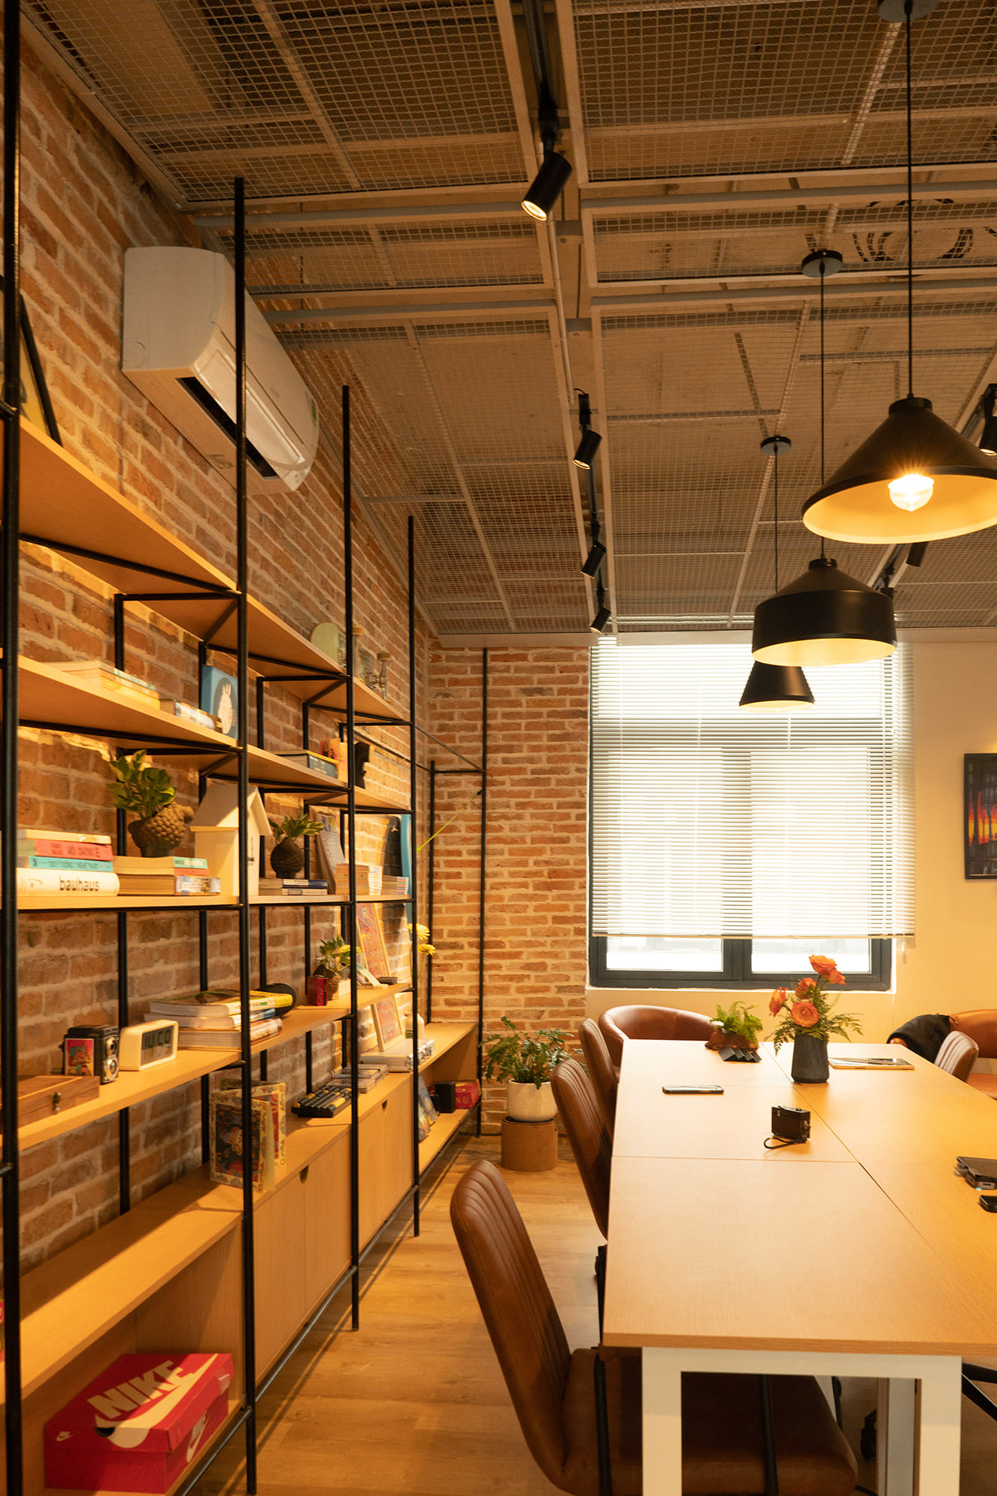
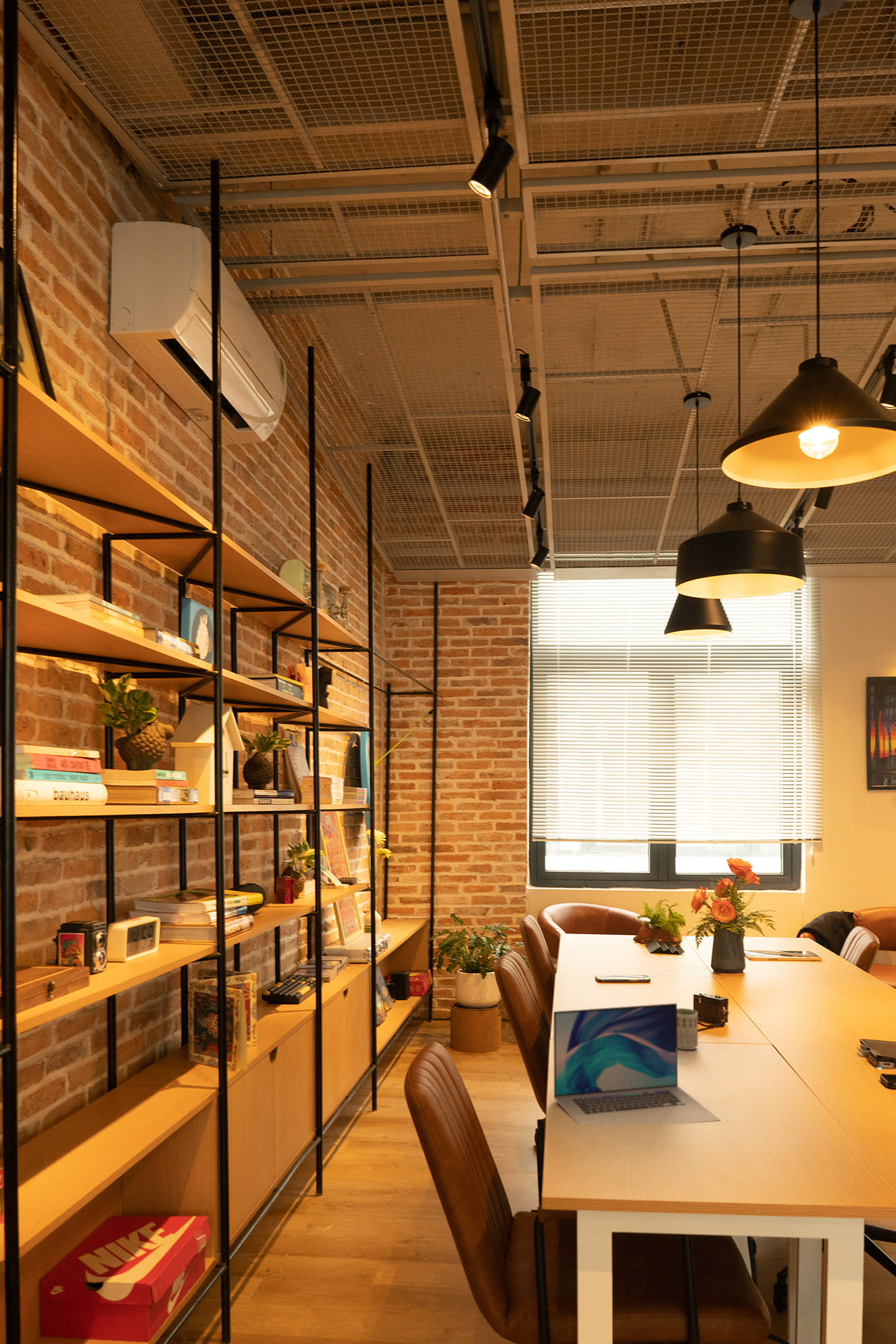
+ cup [677,1007,699,1051]
+ laptop [553,1003,722,1126]
